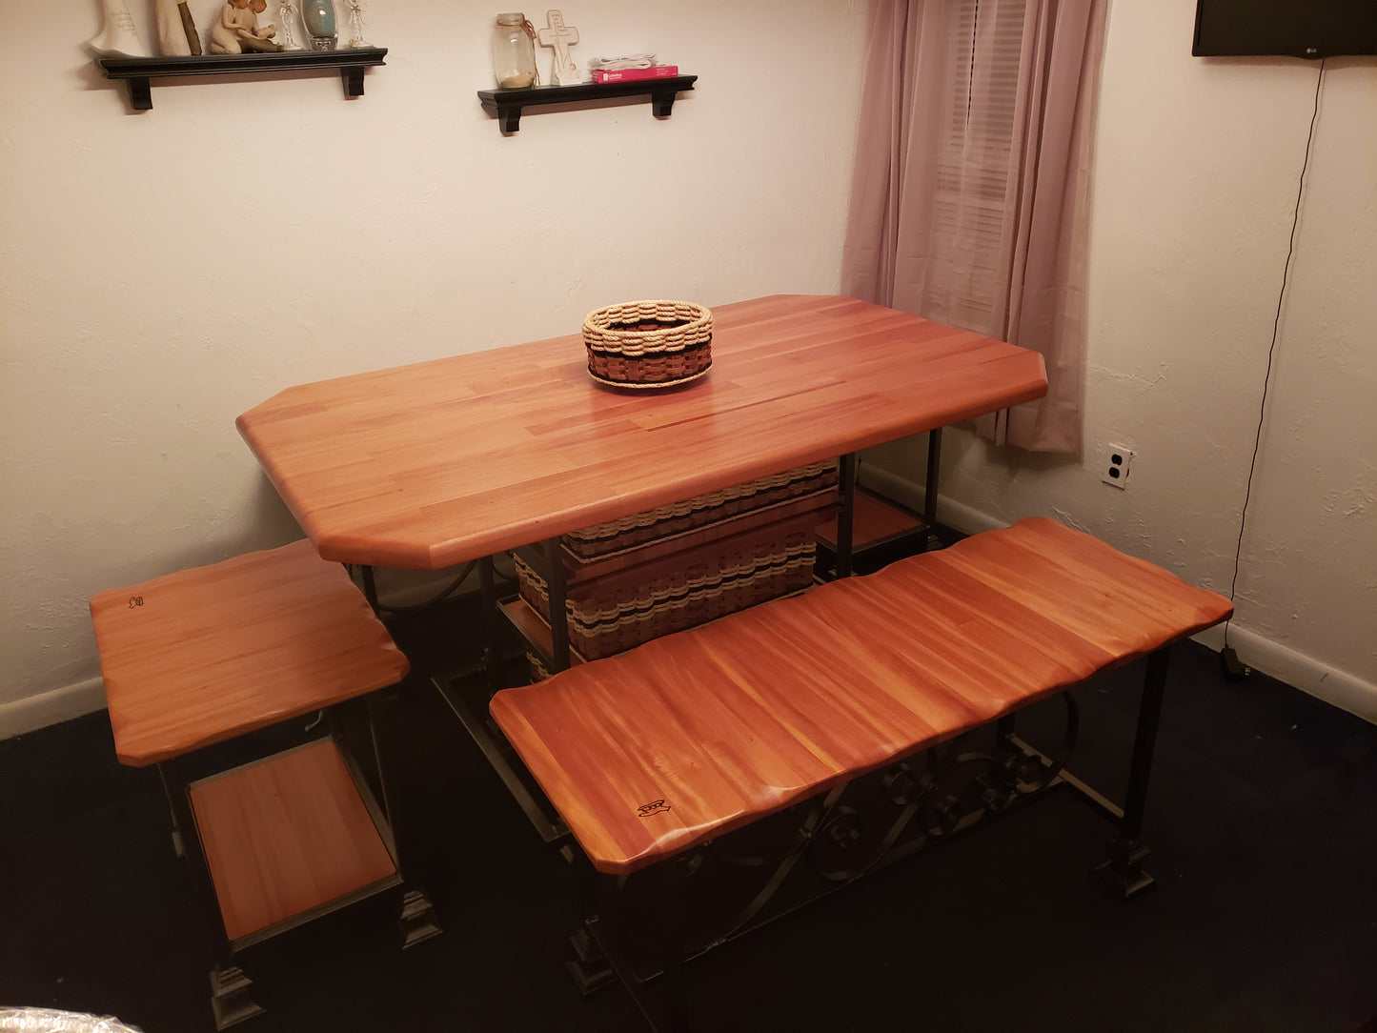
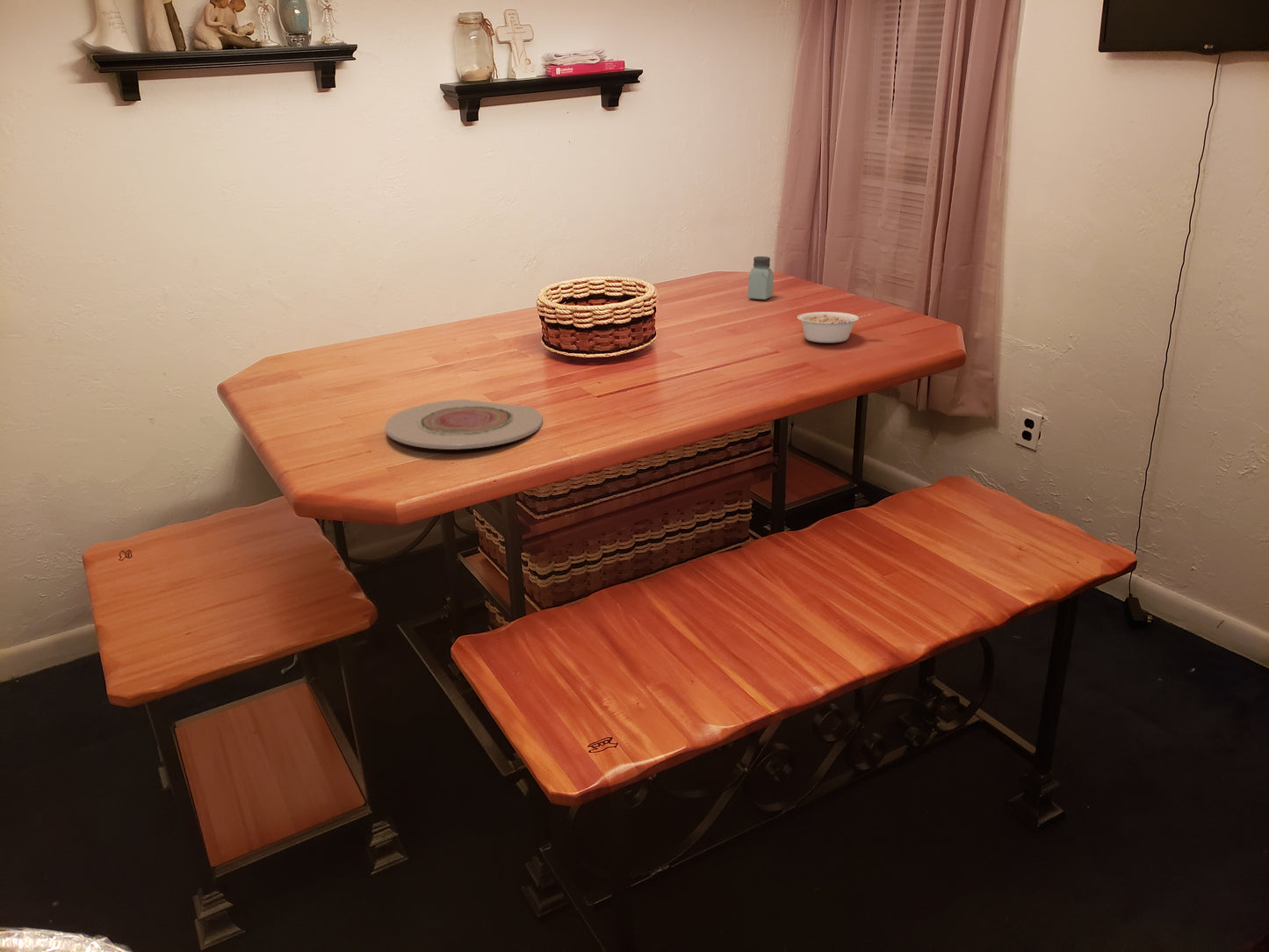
+ plate [385,399,544,451]
+ legume [797,311,873,343]
+ saltshaker [747,256,775,300]
